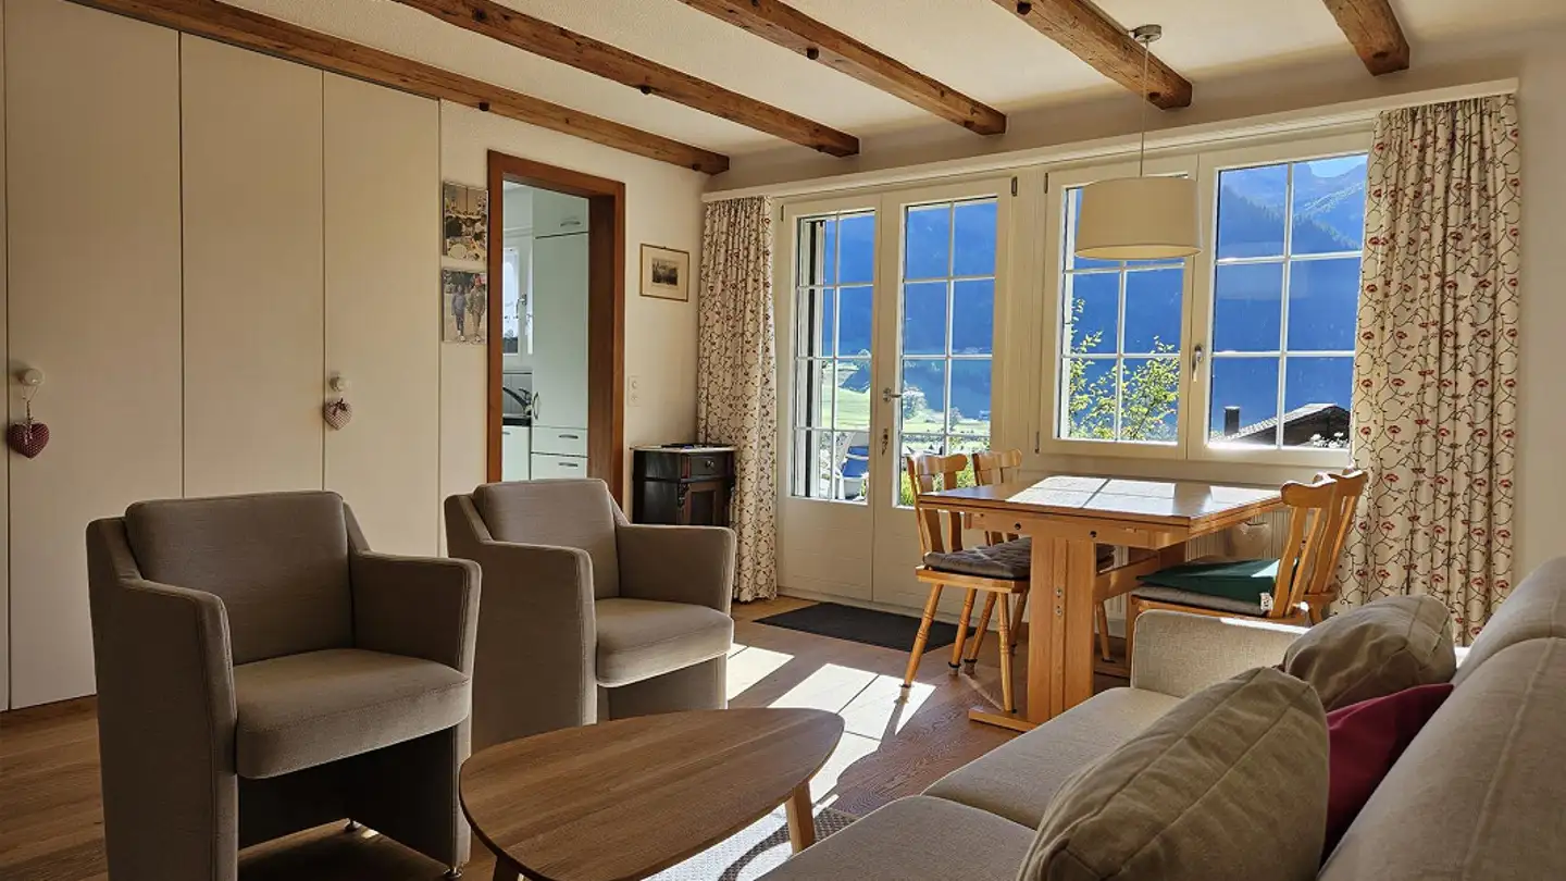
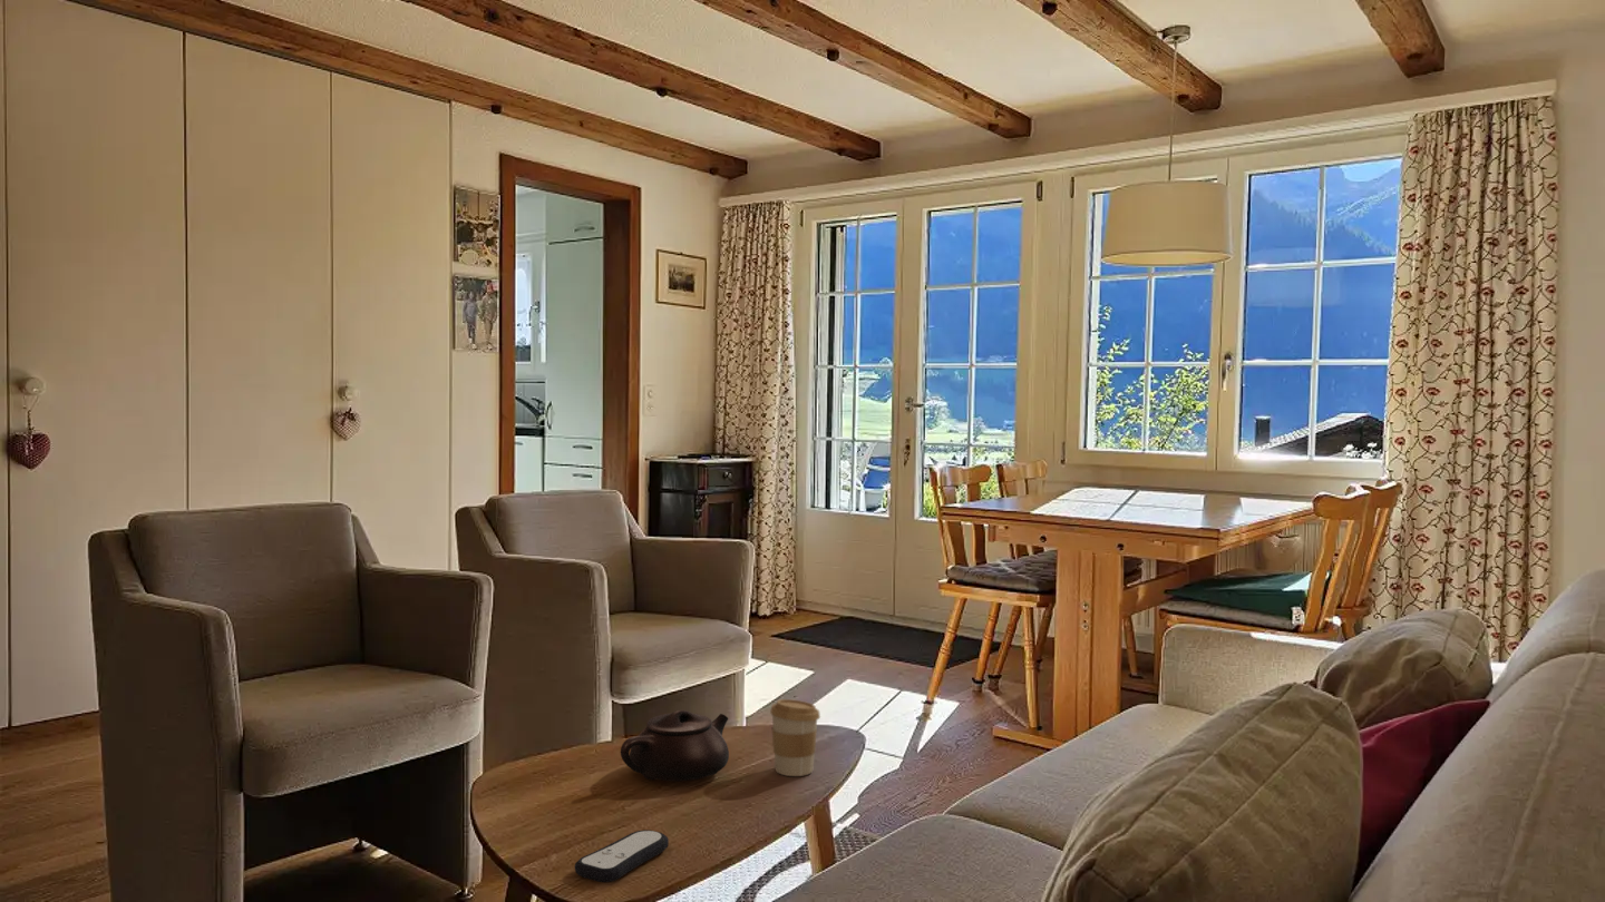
+ remote control [574,829,670,883]
+ teapot [620,709,730,782]
+ coffee cup [769,698,821,777]
